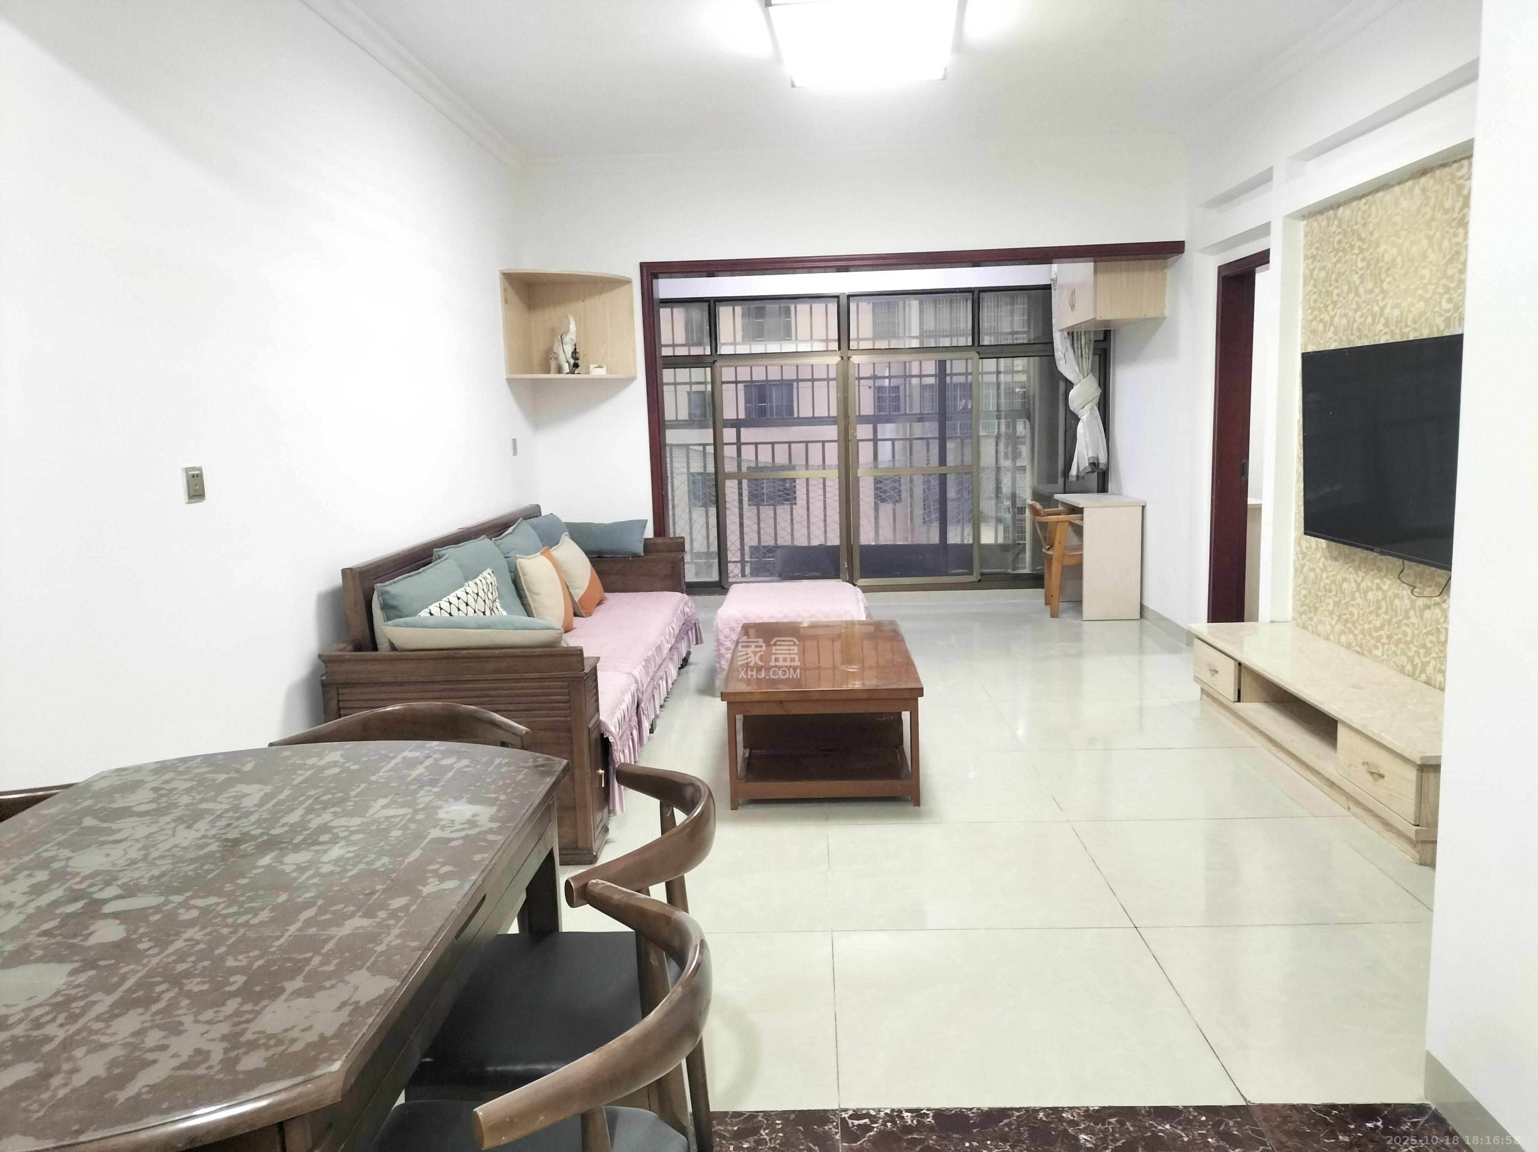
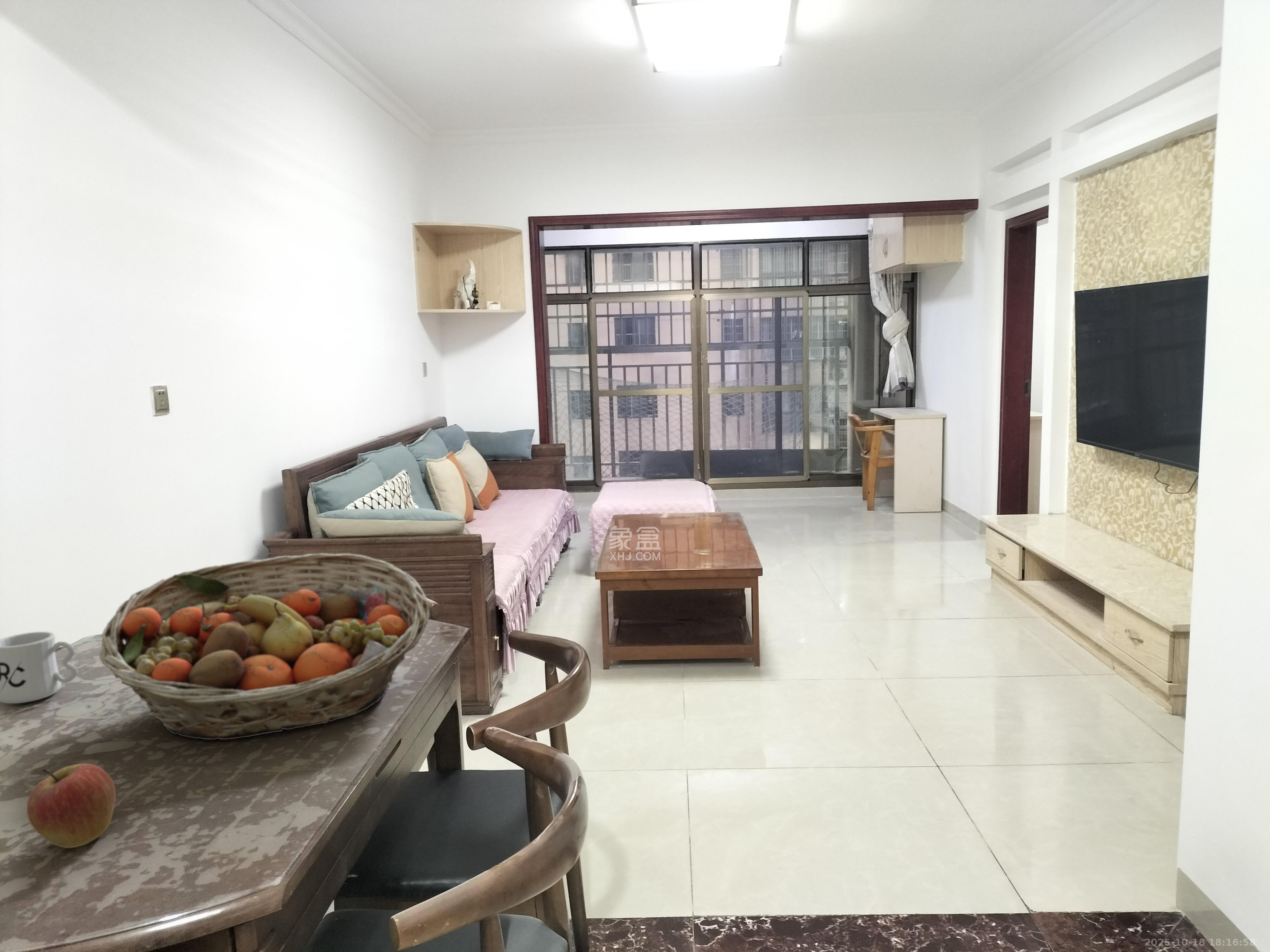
+ mug [0,631,78,704]
+ apple [26,763,116,848]
+ fruit basket [100,553,430,740]
